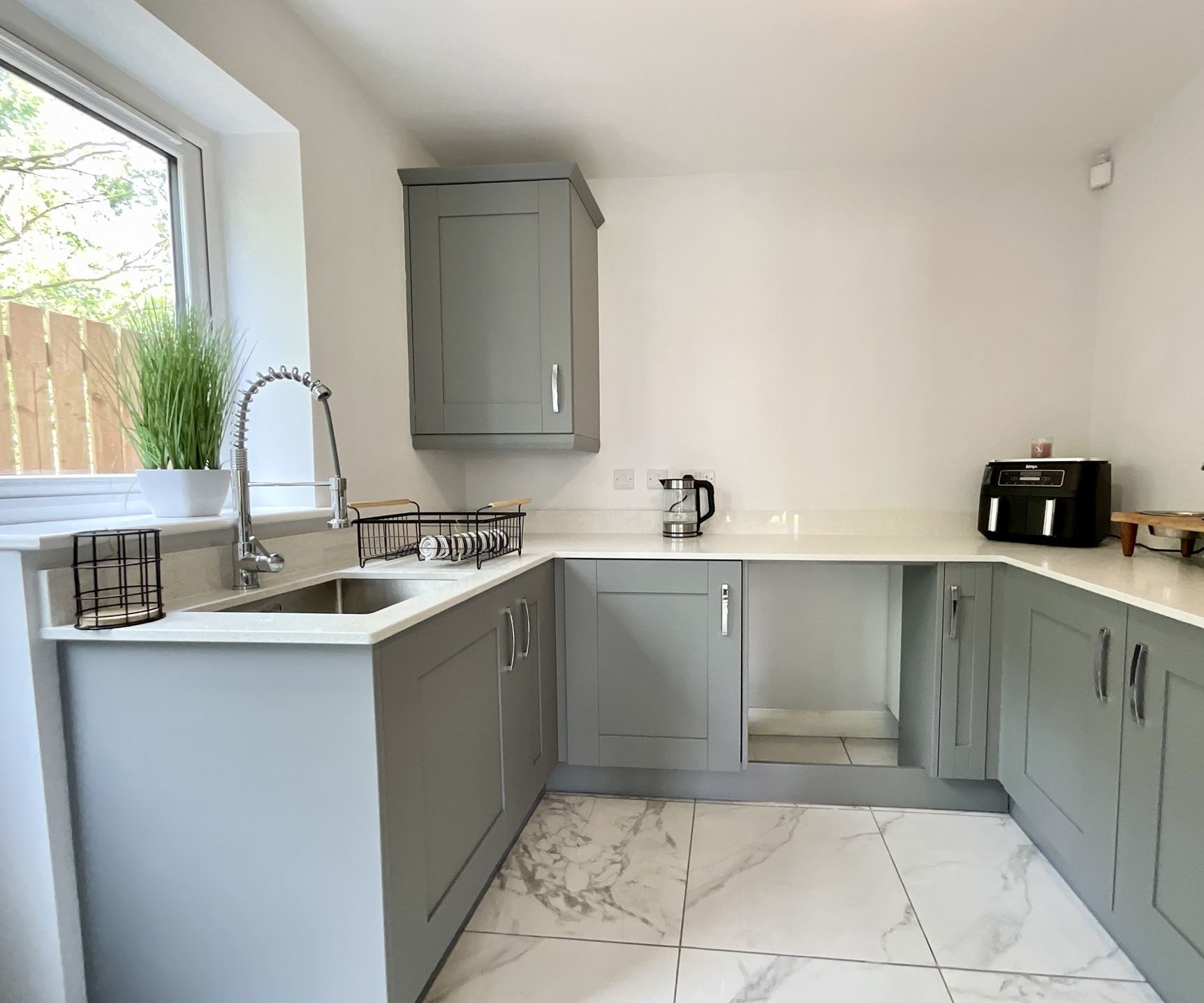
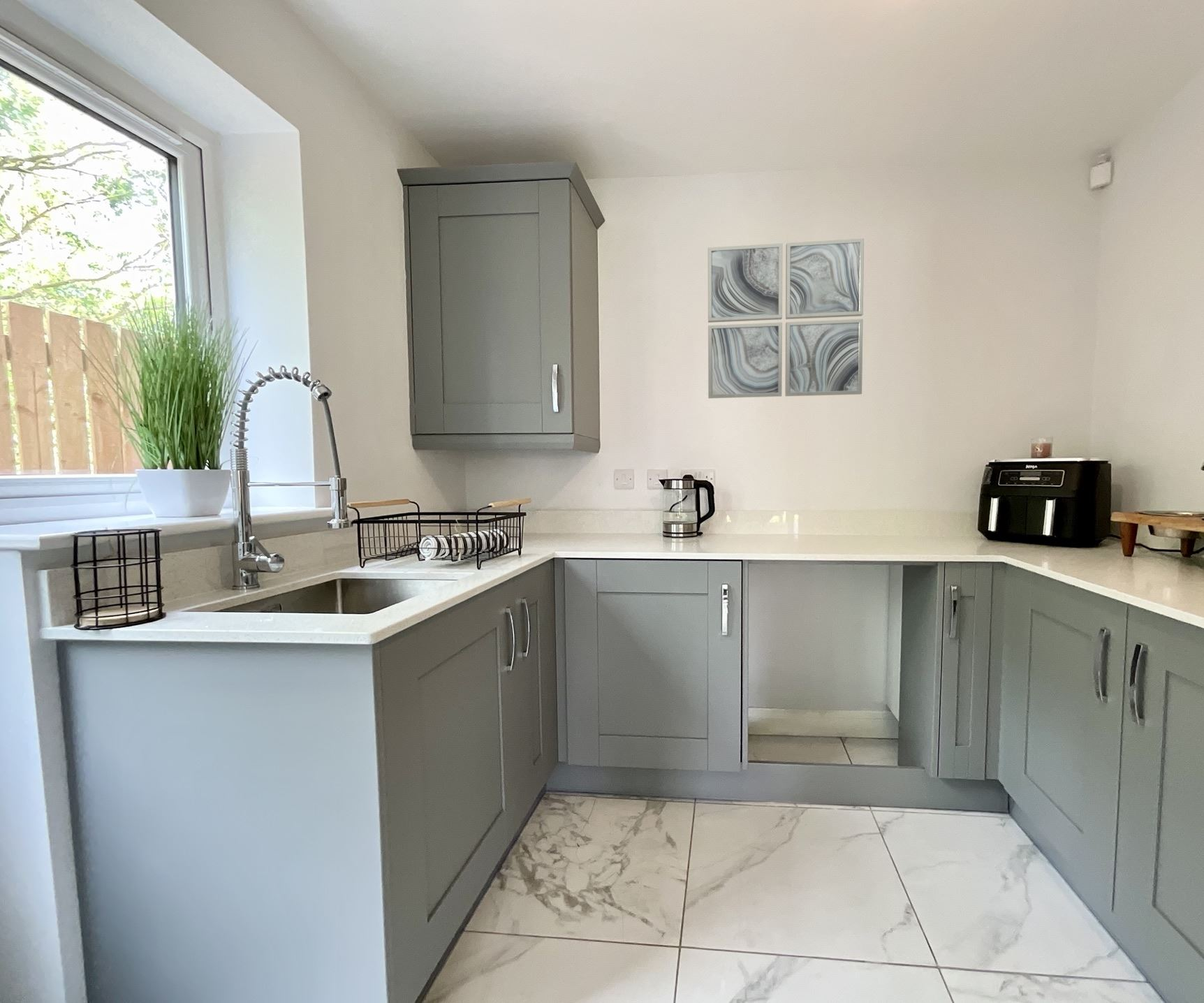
+ wall art [707,238,865,399]
